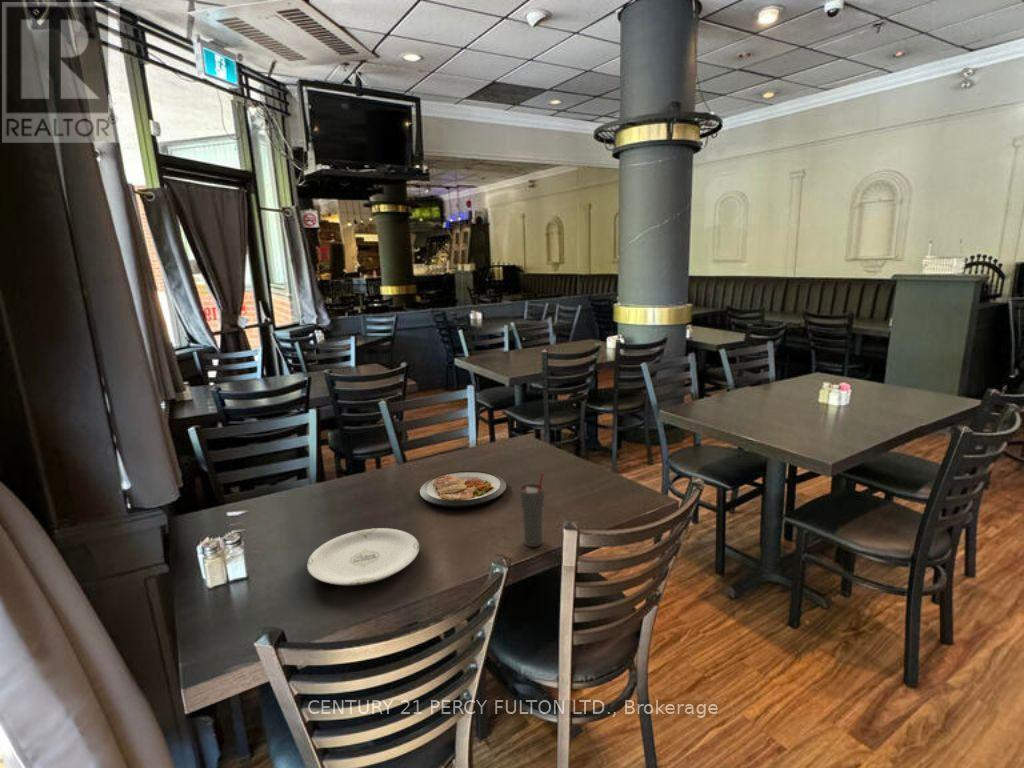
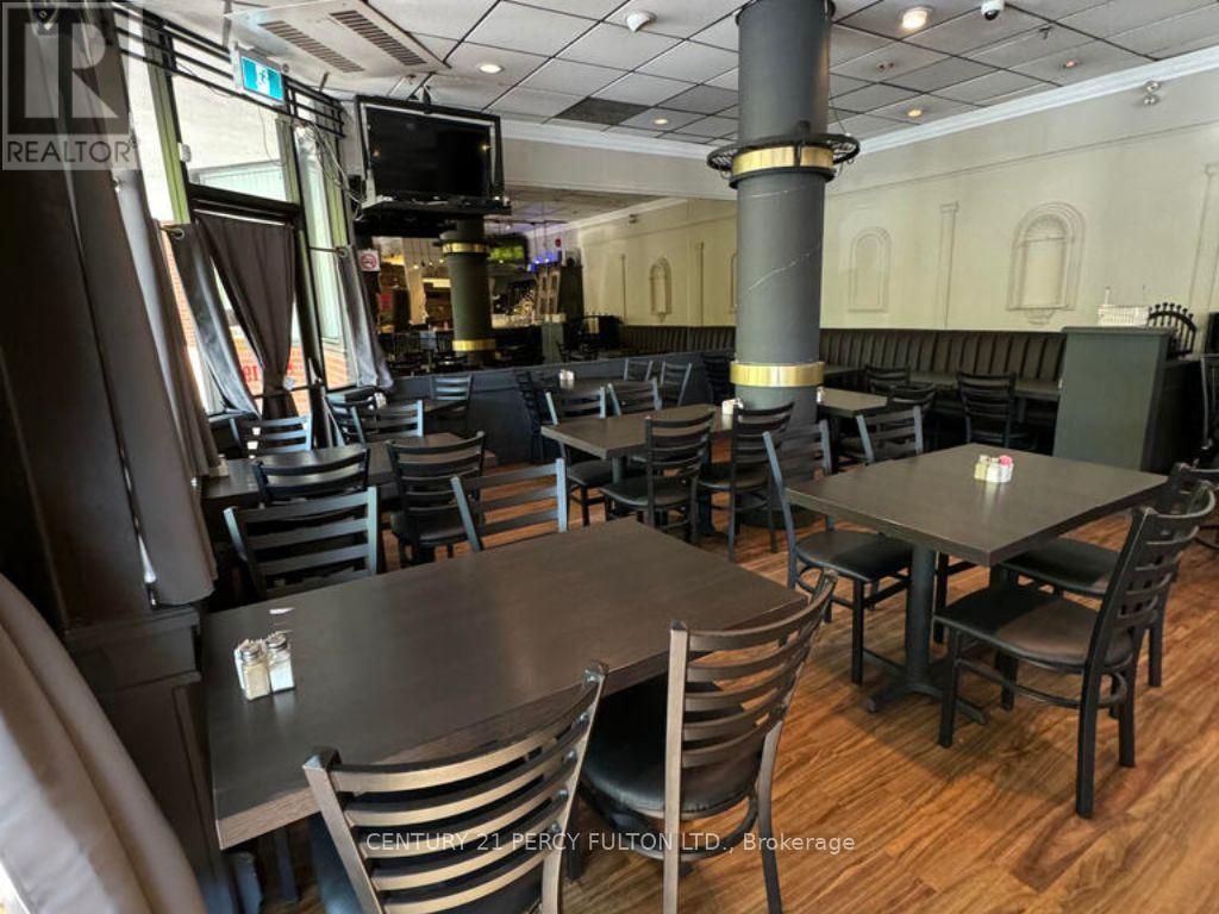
- plate [306,527,420,586]
- dish [419,470,507,508]
- cup [518,473,545,548]
